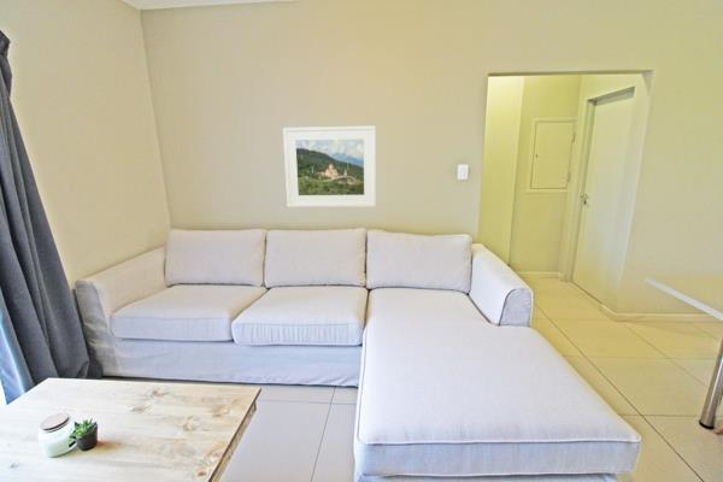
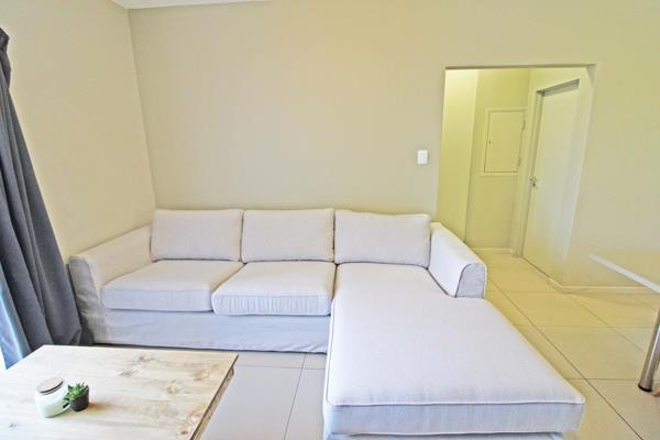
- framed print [282,125,377,208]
